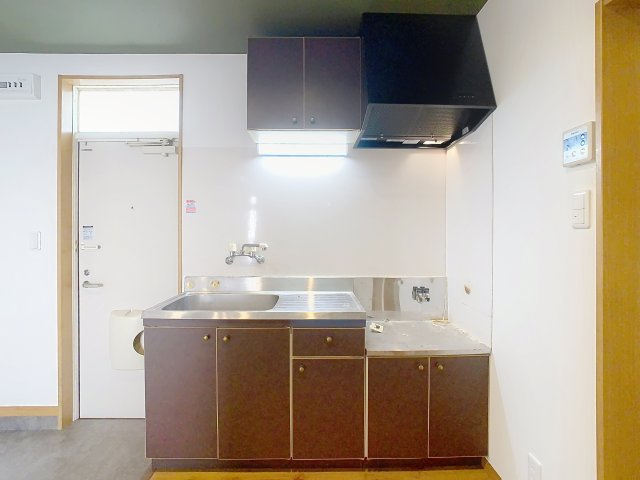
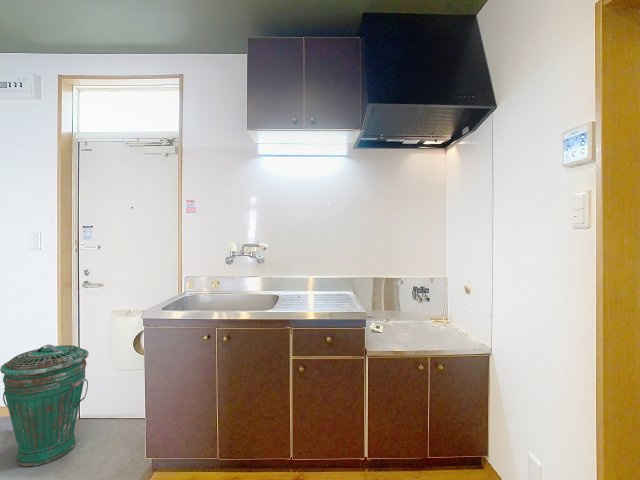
+ trash can [0,344,89,467]
